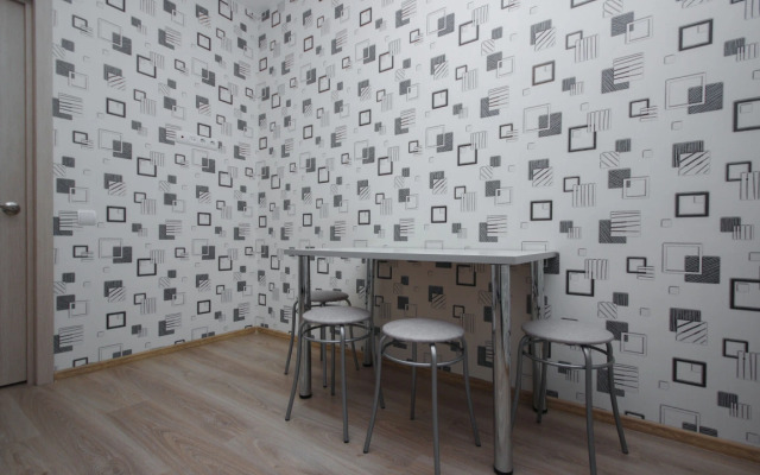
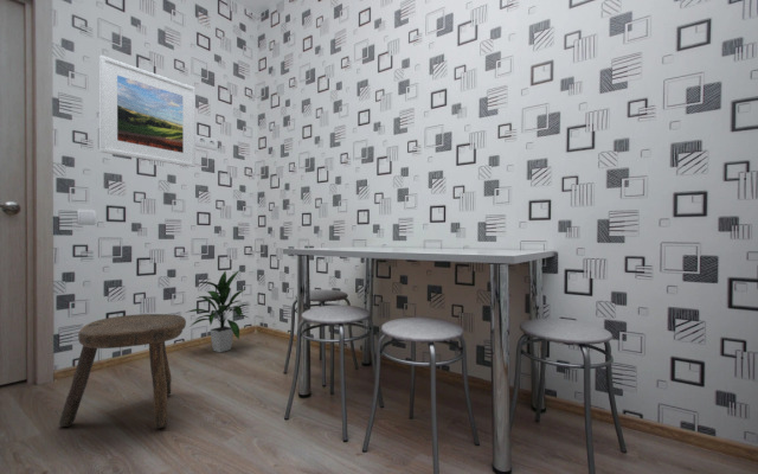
+ stool [58,313,187,430]
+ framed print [98,55,197,168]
+ indoor plant [185,269,250,353]
